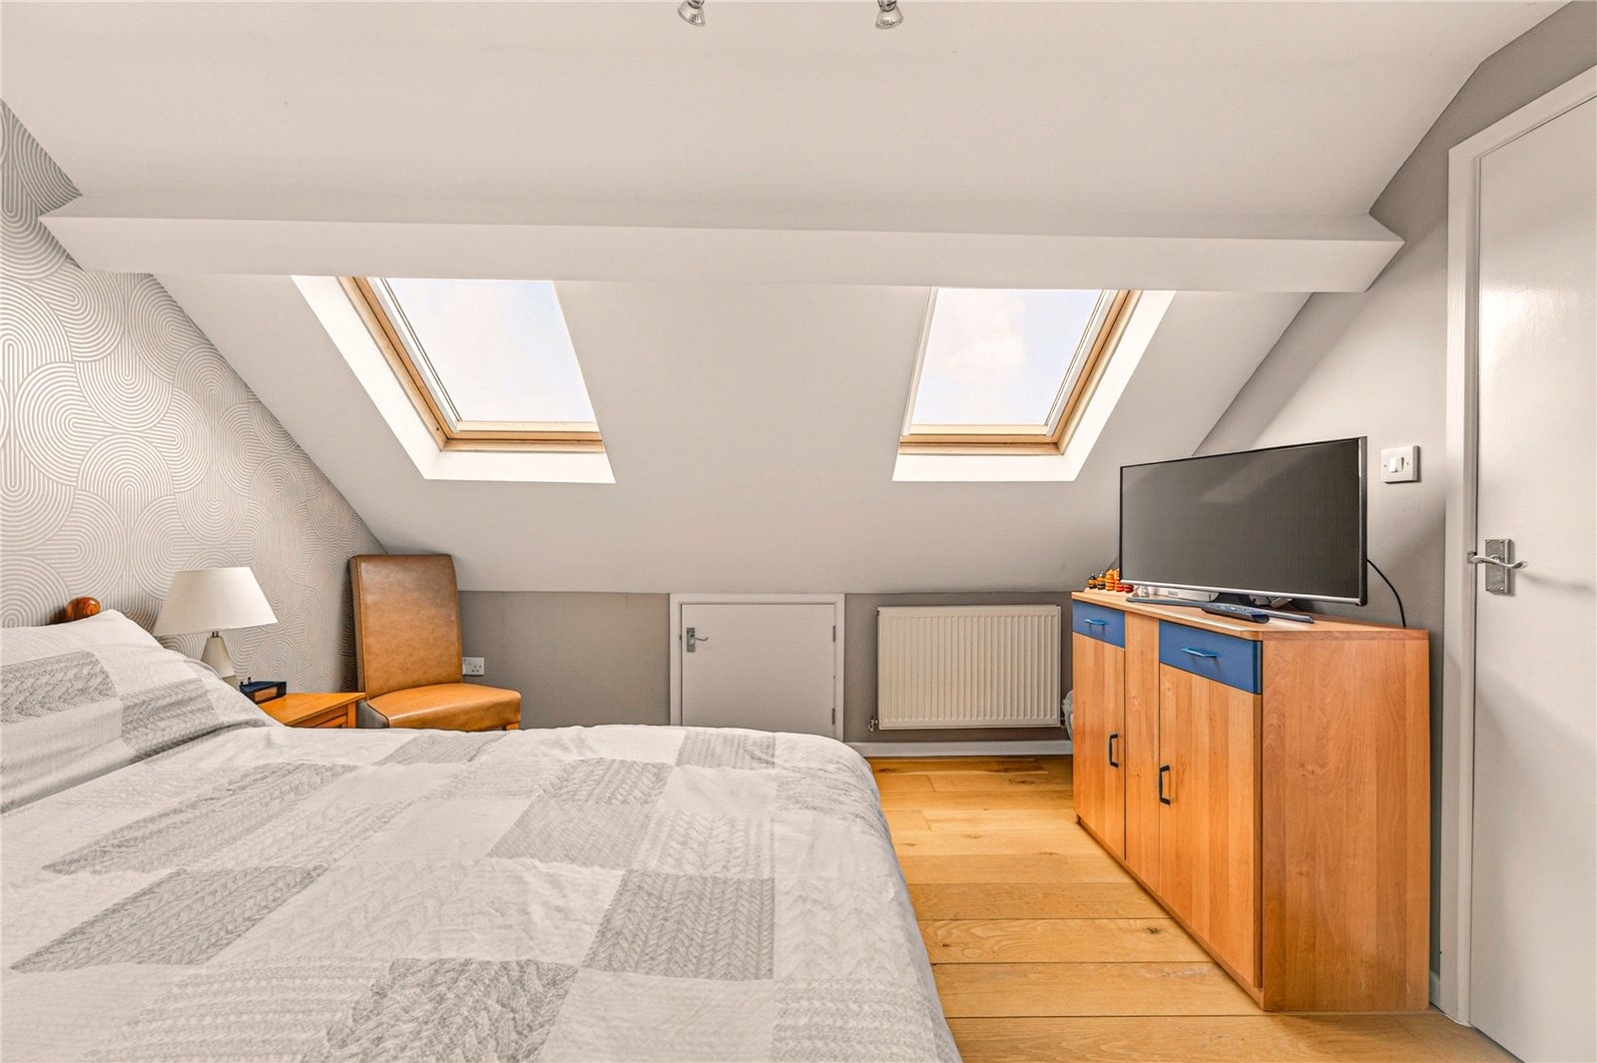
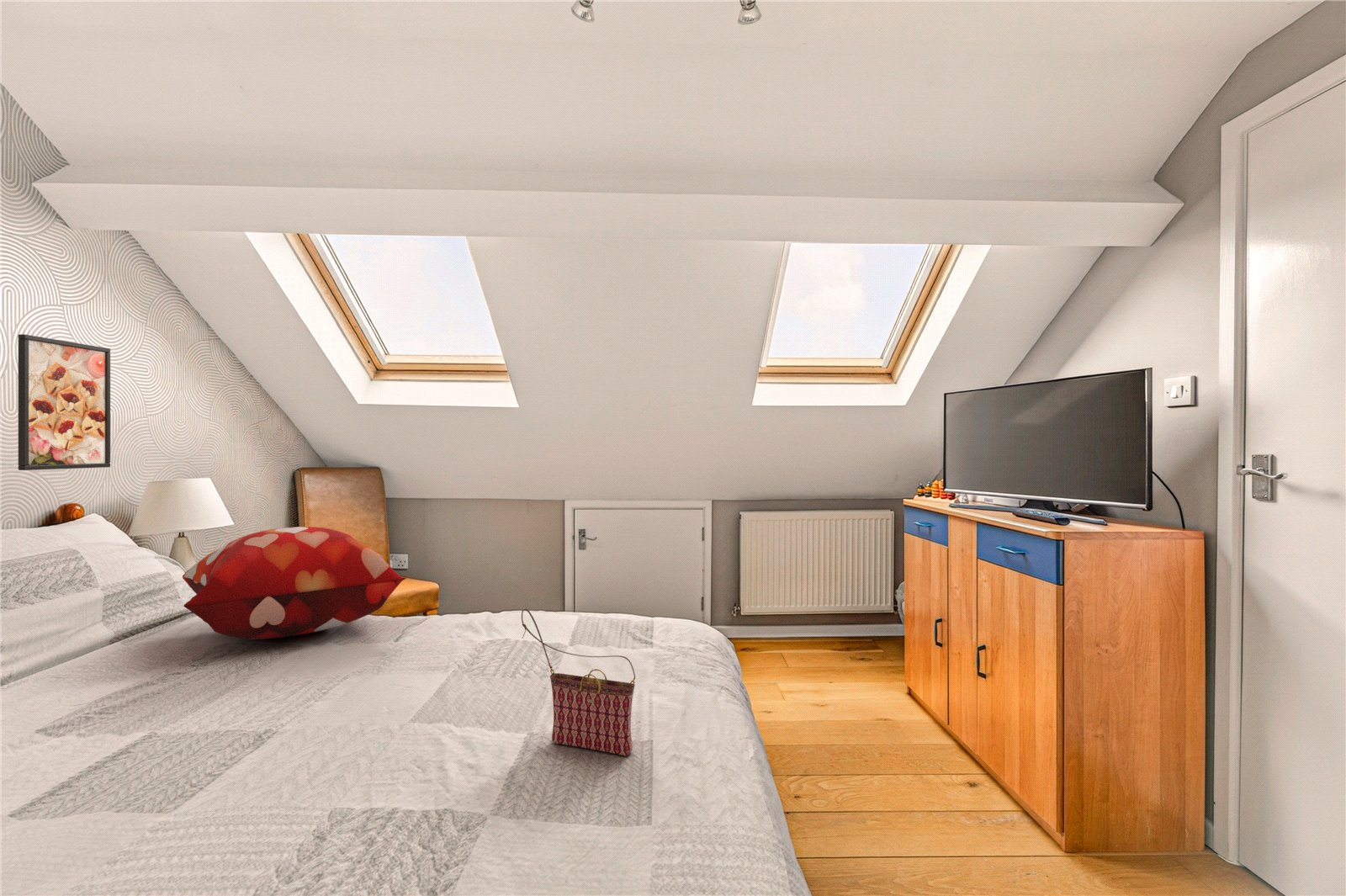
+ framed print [18,333,111,471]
+ decorative pillow [182,526,407,639]
+ handbag [521,607,636,756]
